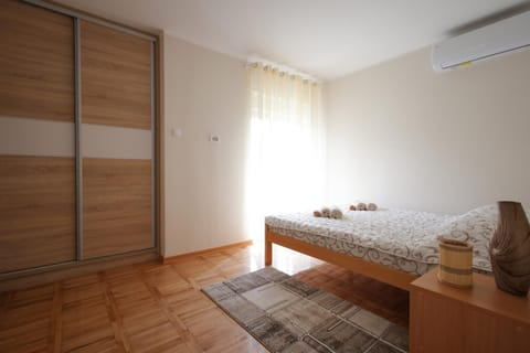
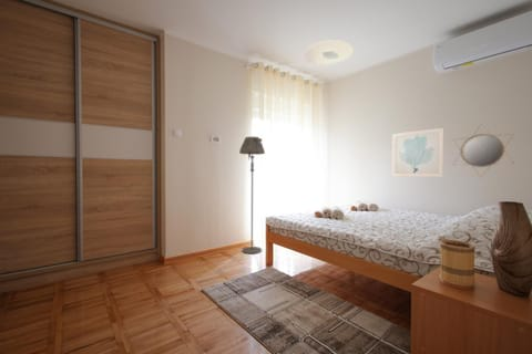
+ wall art [391,127,444,178]
+ home mirror [452,123,515,177]
+ ceiling light [301,39,355,66]
+ floor lamp [238,135,266,254]
